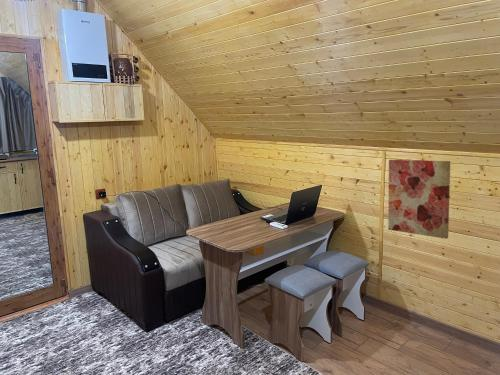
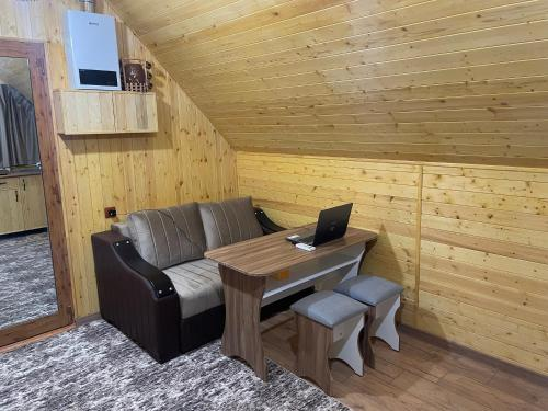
- wall art [387,159,451,240]
